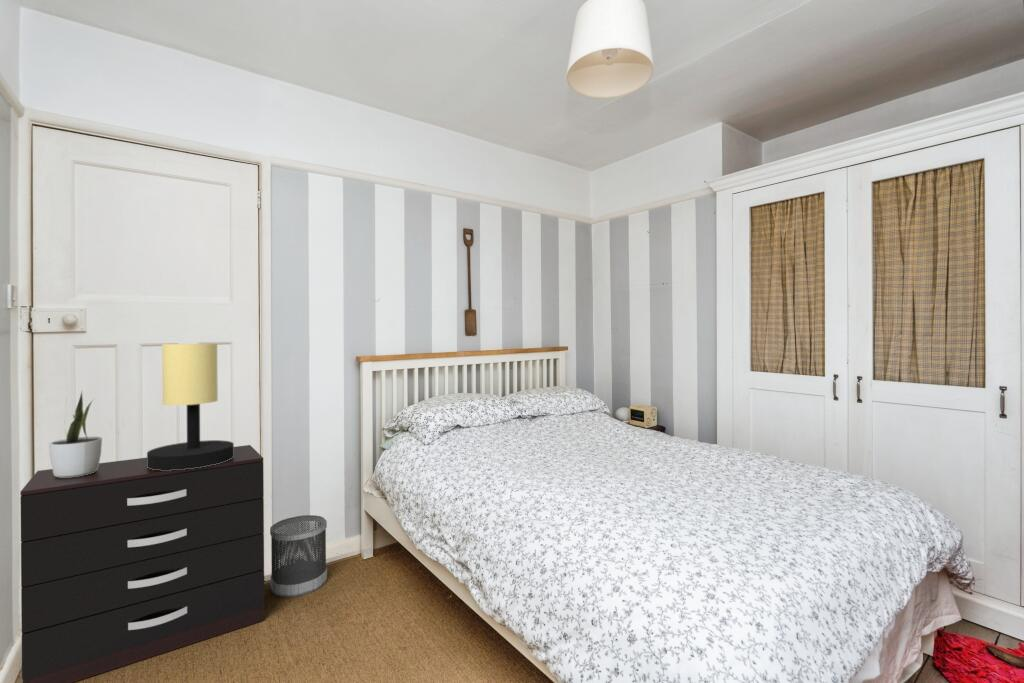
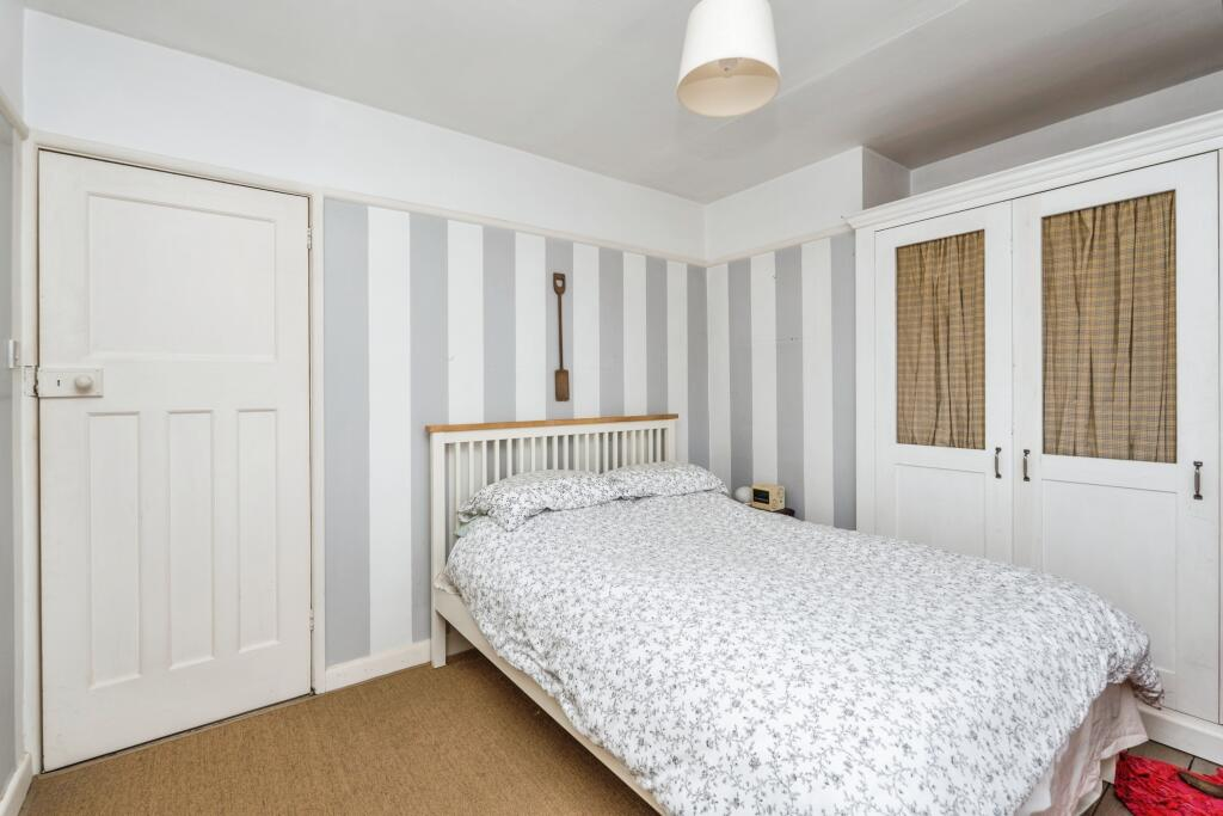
- dresser [19,444,265,683]
- table lamp [146,343,235,471]
- potted plant [48,391,103,478]
- wastebasket [269,514,328,598]
